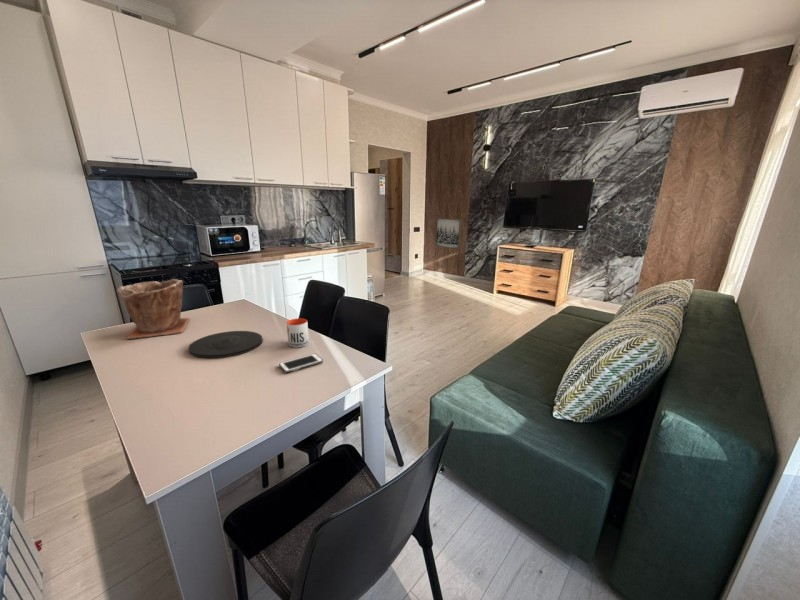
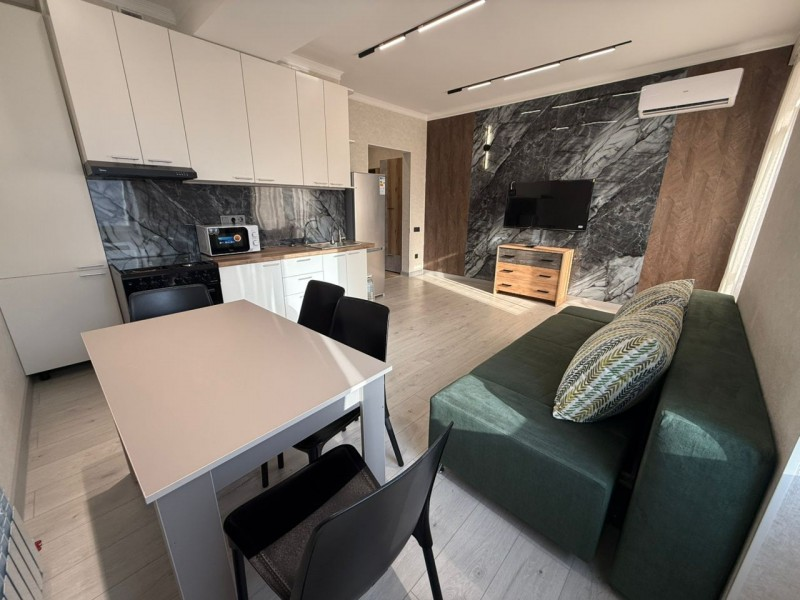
- cell phone [278,353,324,374]
- plant pot [116,278,190,340]
- plate [188,330,264,359]
- mug [286,317,310,349]
- wall art [435,217,462,250]
